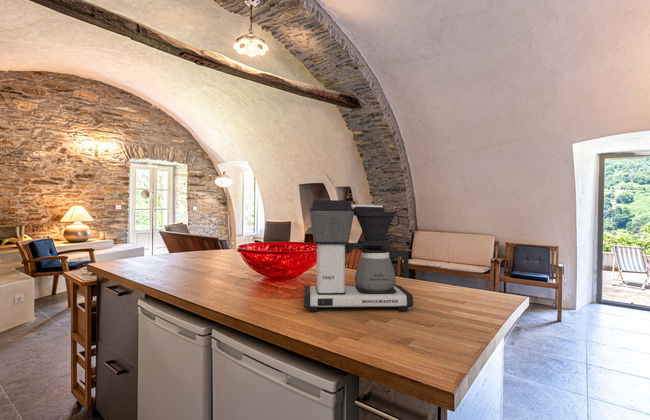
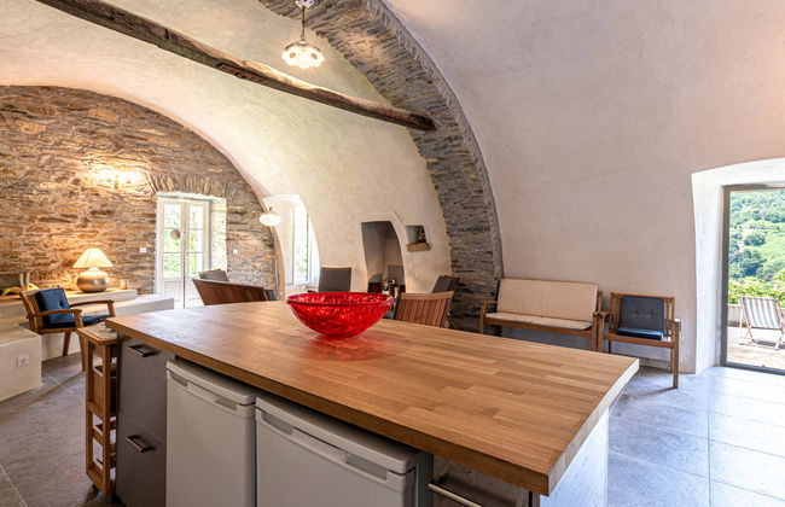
- coffee maker [303,199,414,312]
